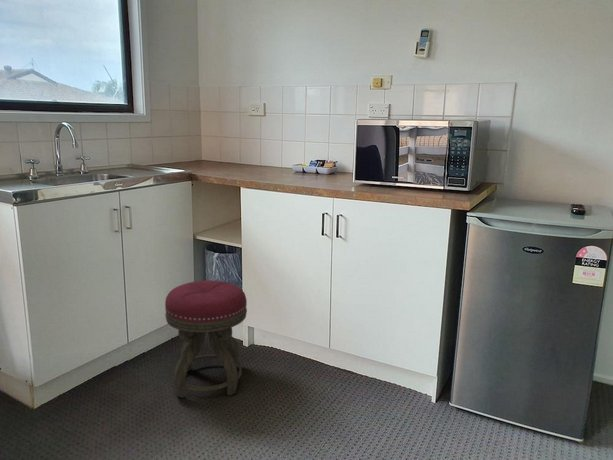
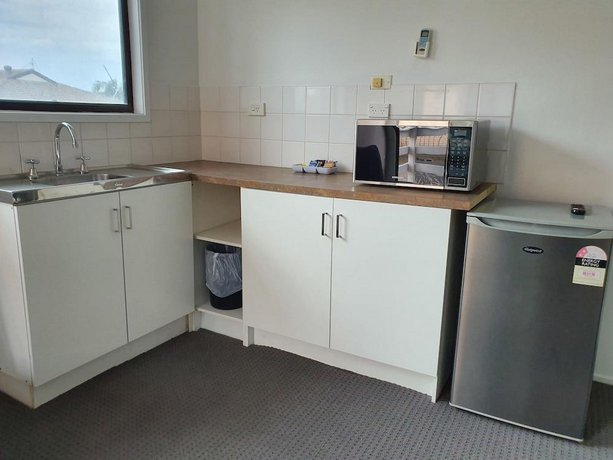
- stool [164,279,248,399]
